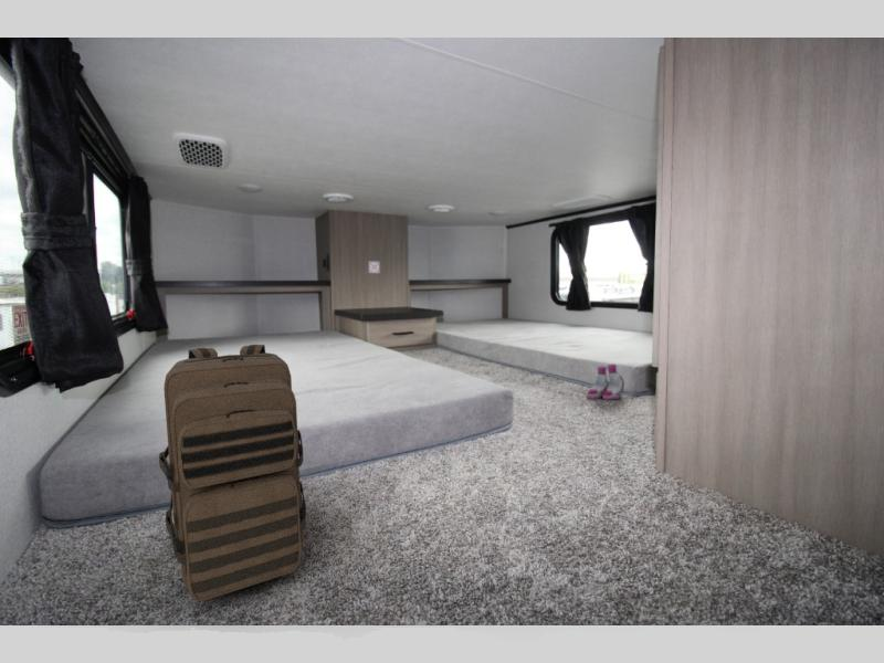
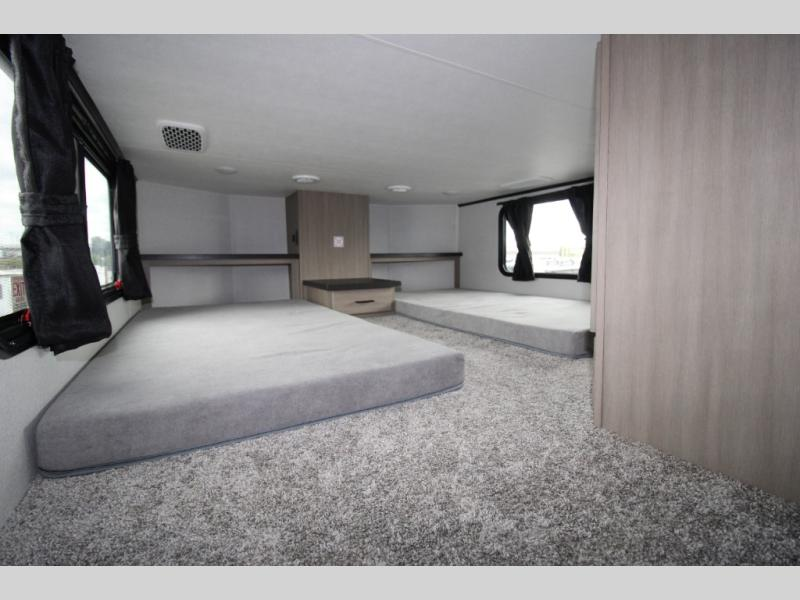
- boots [587,364,625,400]
- backpack [158,344,307,602]
